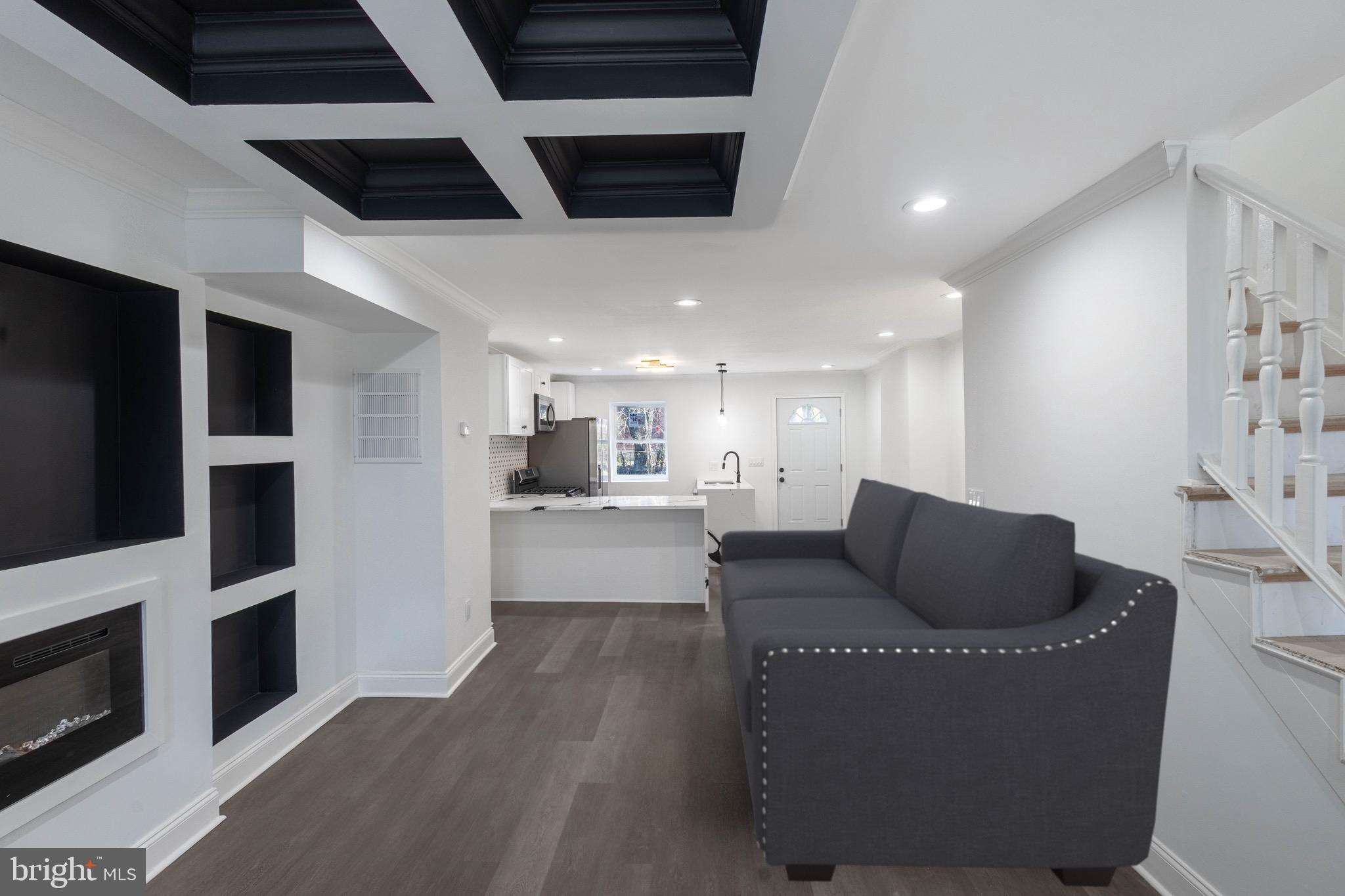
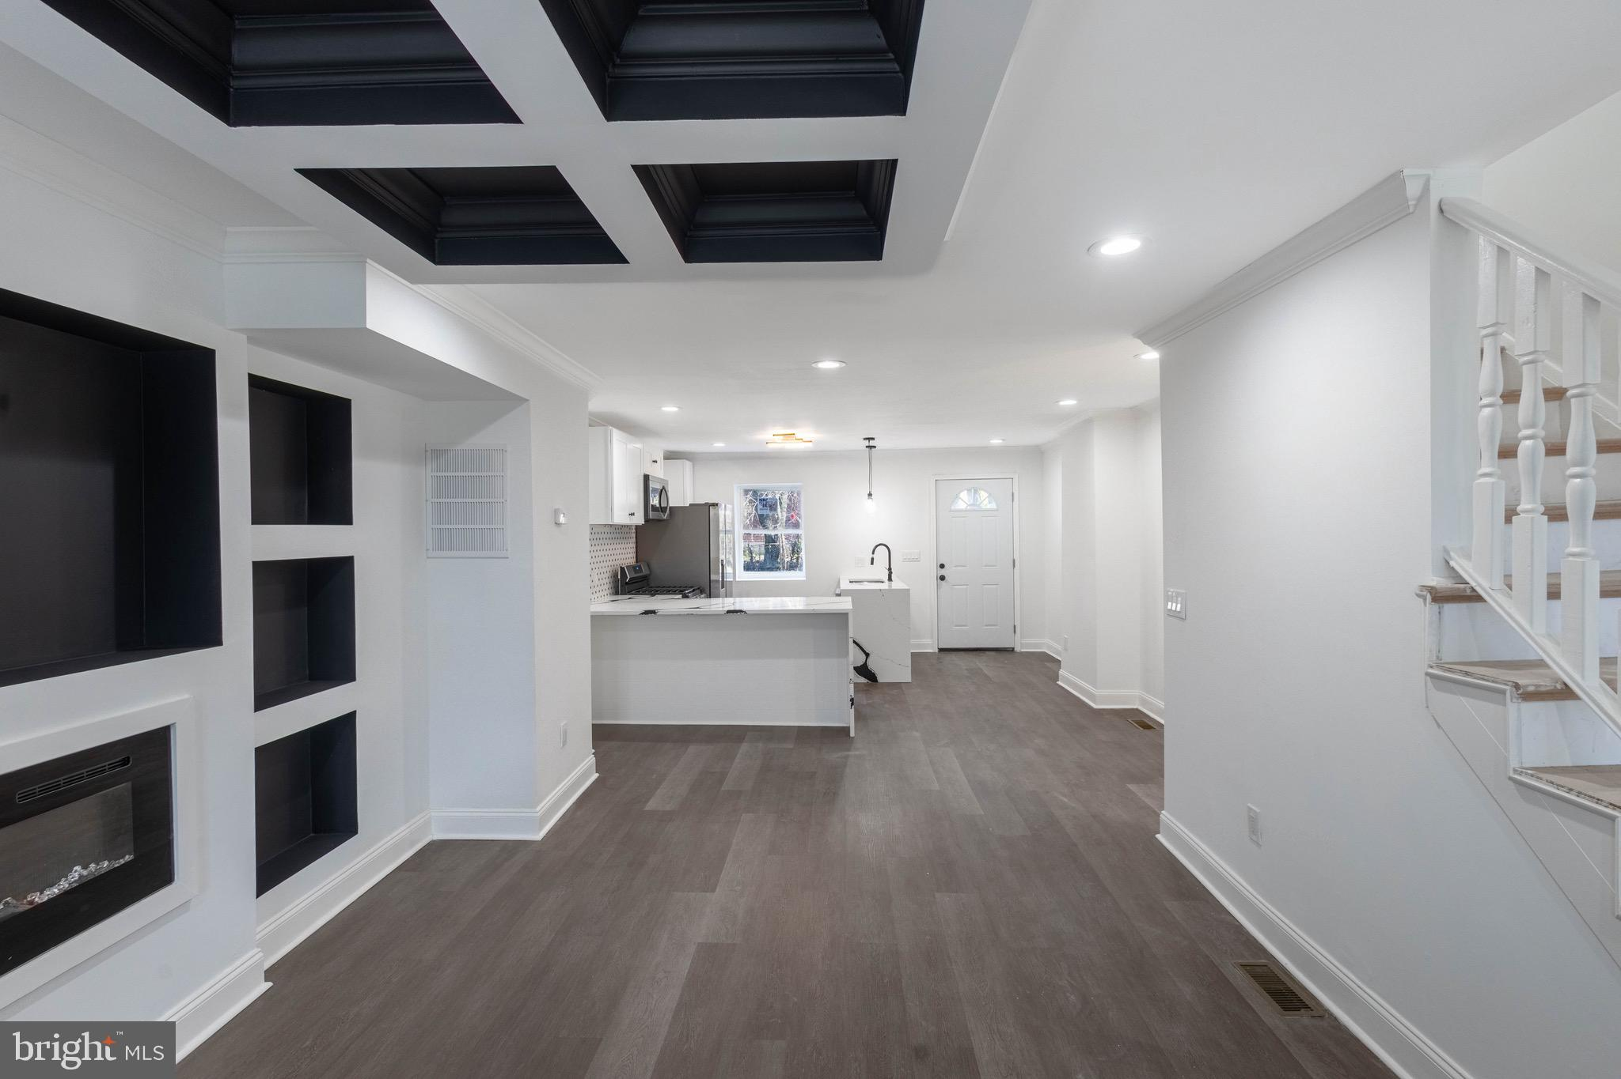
- sofa [720,477,1179,887]
